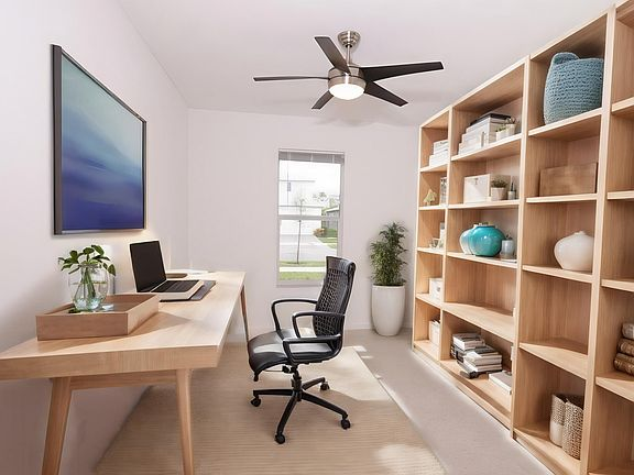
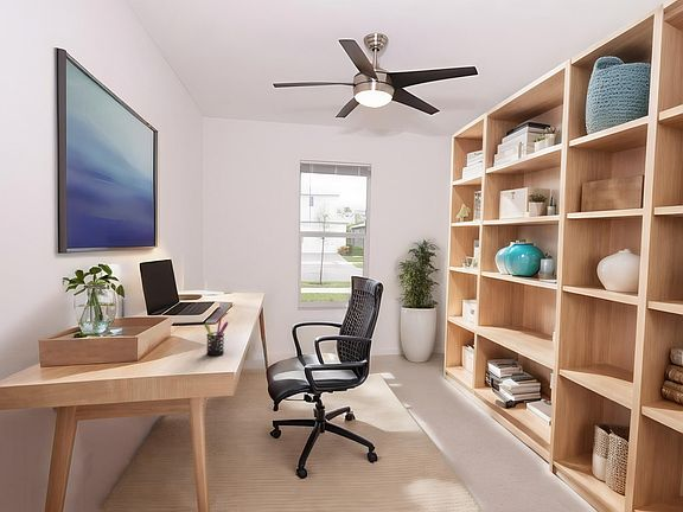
+ pen holder [204,318,229,357]
